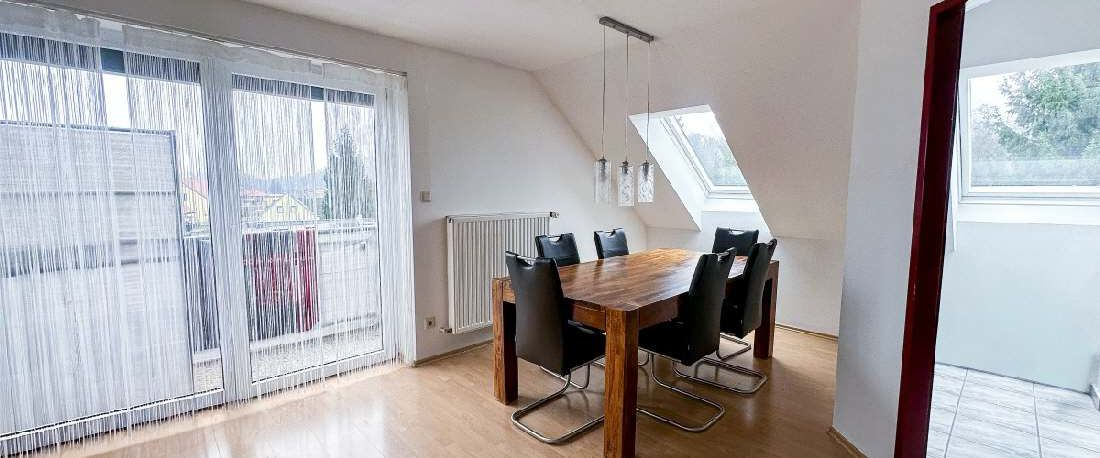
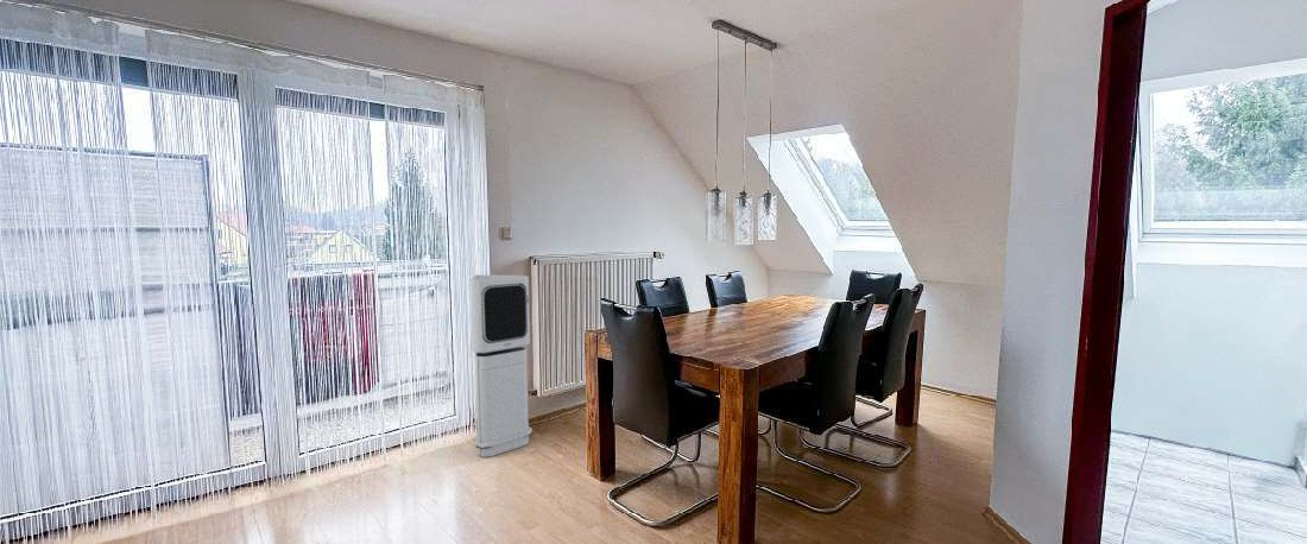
+ air purifier [469,273,533,458]
